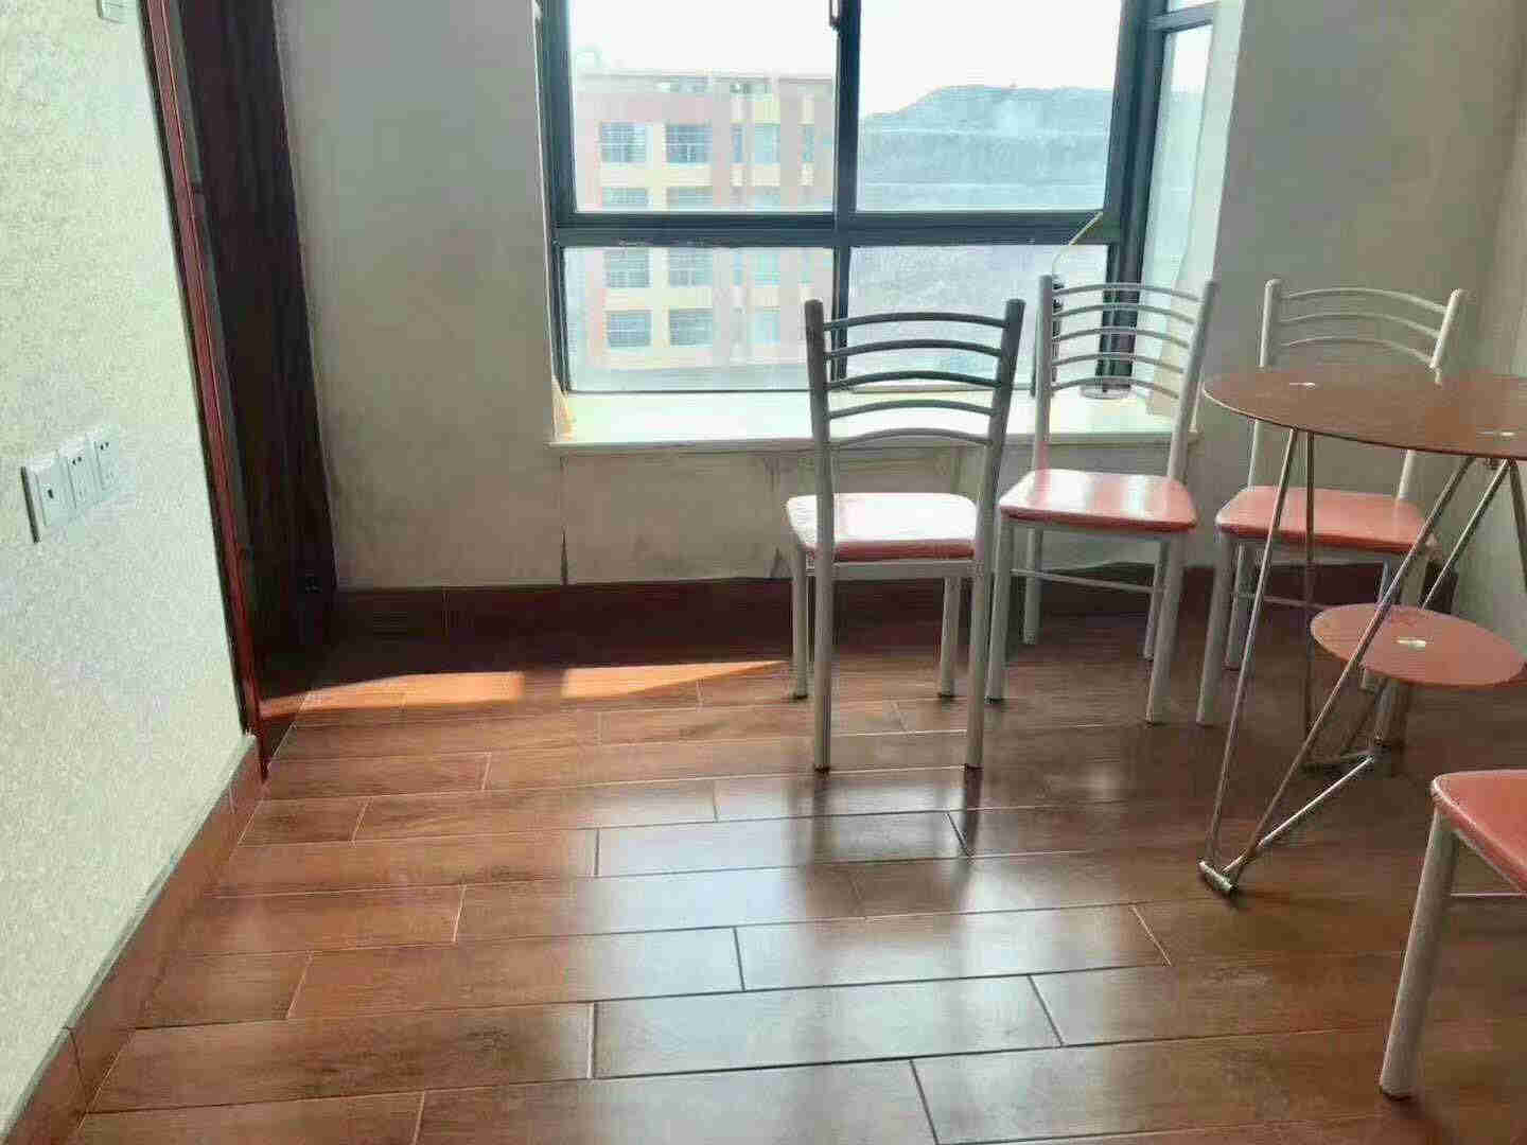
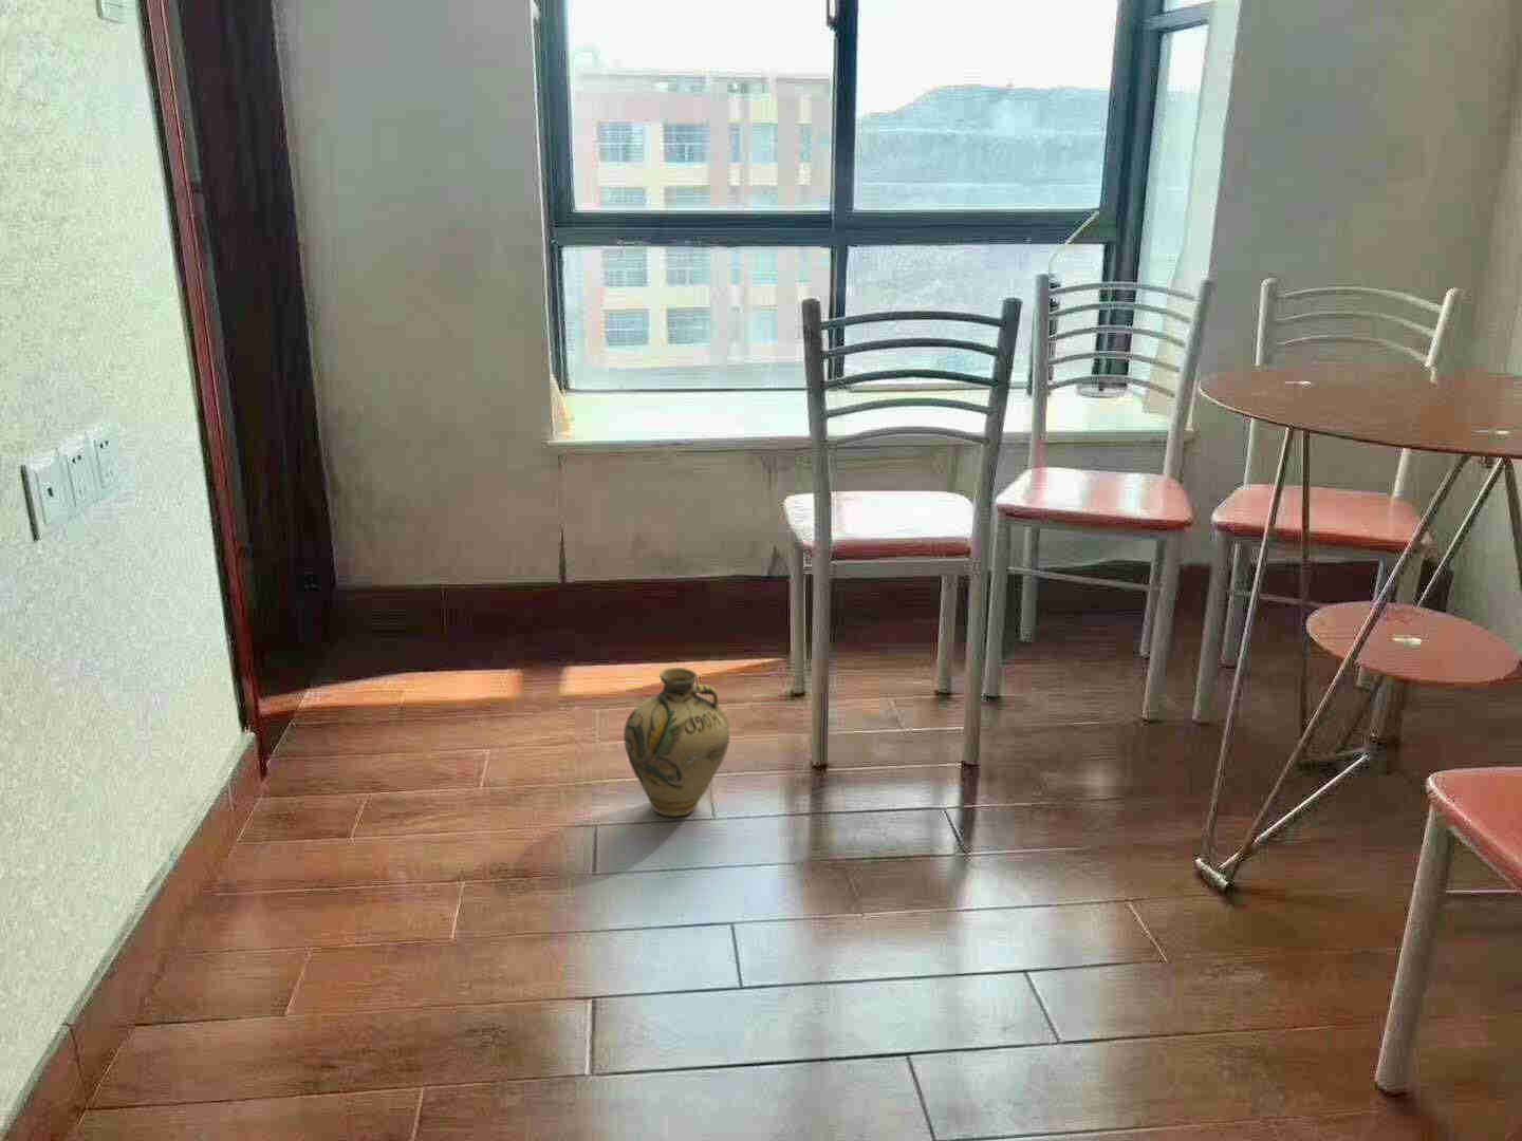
+ jug [622,666,730,816]
